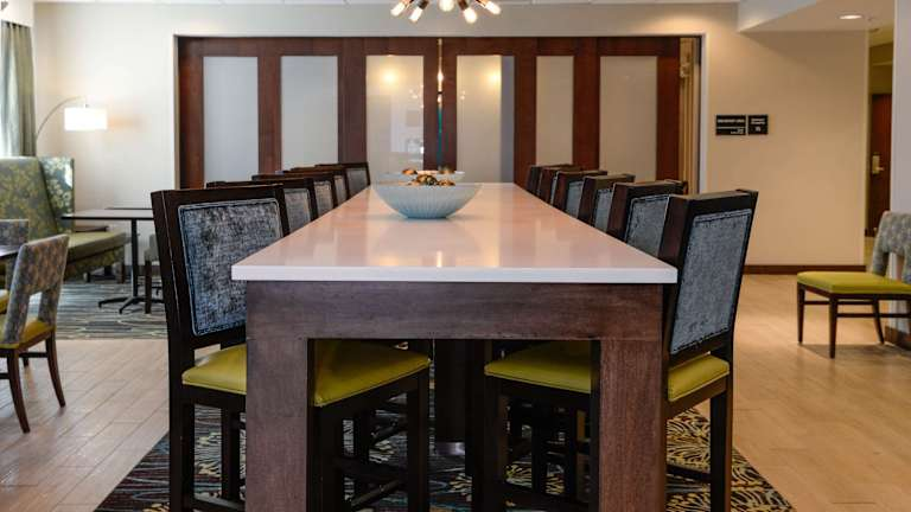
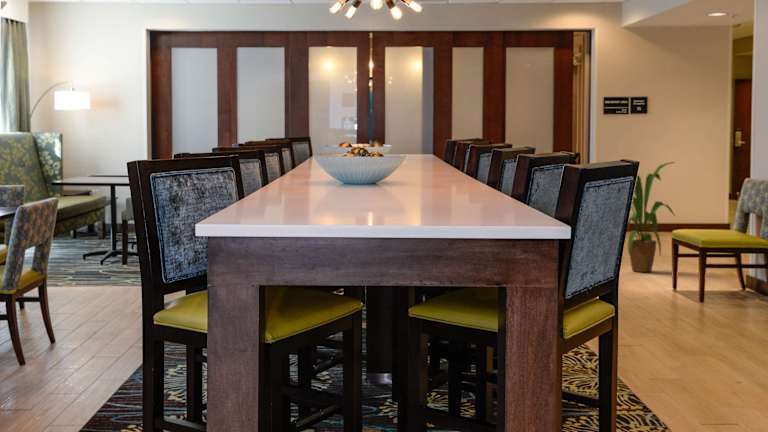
+ house plant [625,161,677,273]
